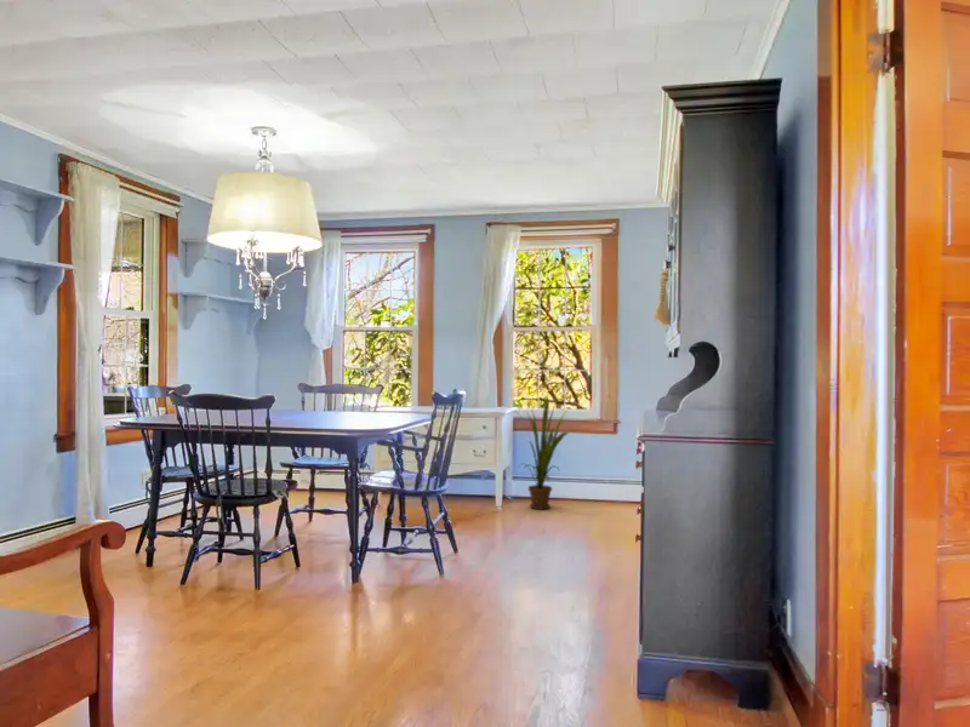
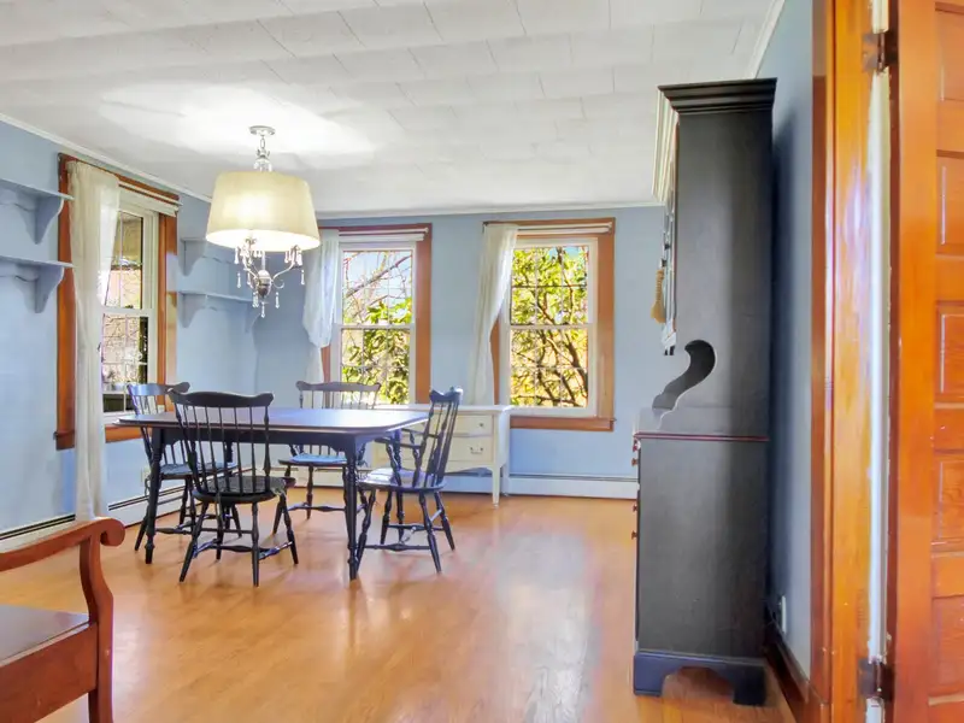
- house plant [510,395,570,510]
